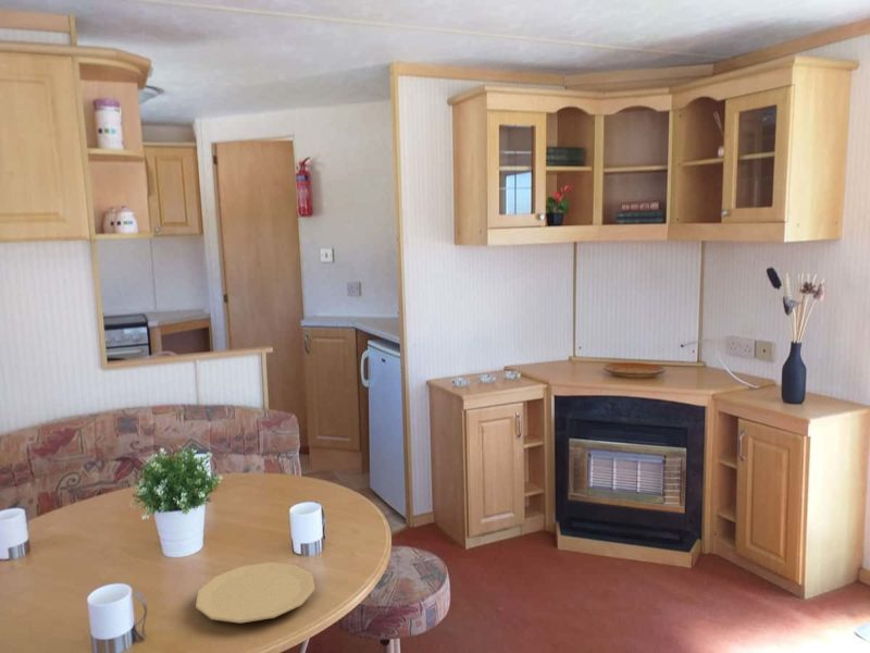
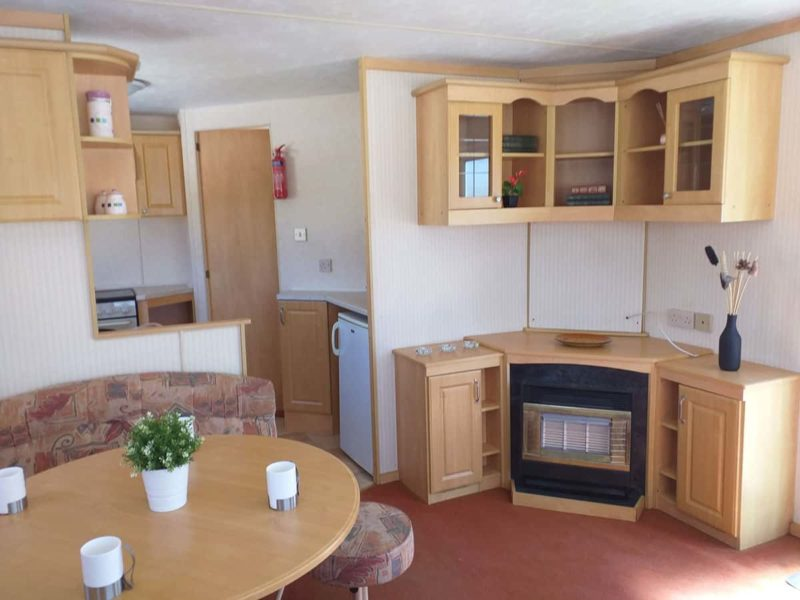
- plate [195,562,315,624]
